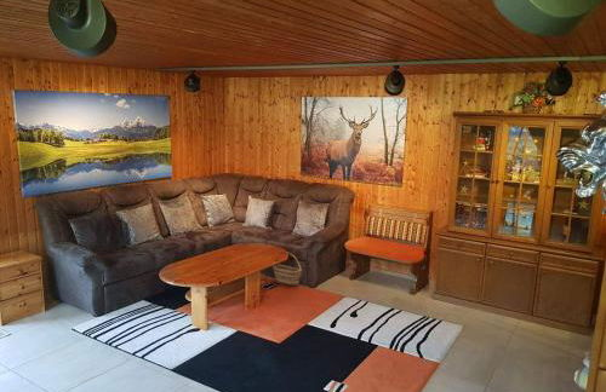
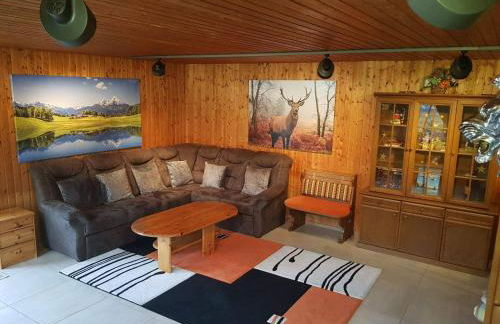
- basket [271,252,303,287]
